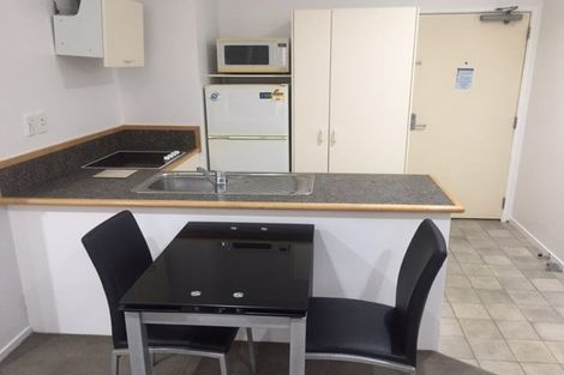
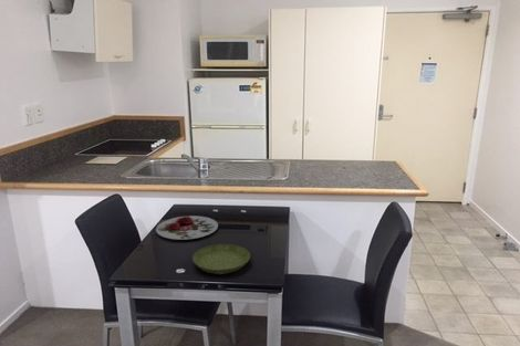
+ saucer [191,243,251,275]
+ plate [155,214,219,241]
